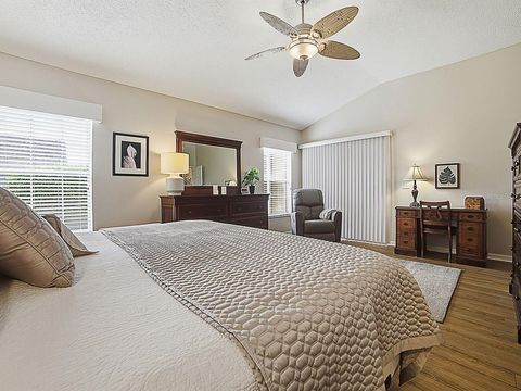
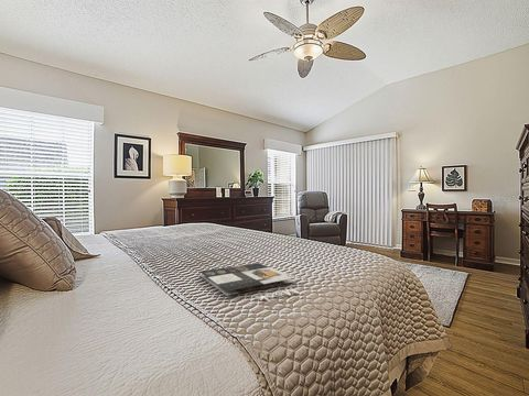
+ magazine [198,262,300,301]
